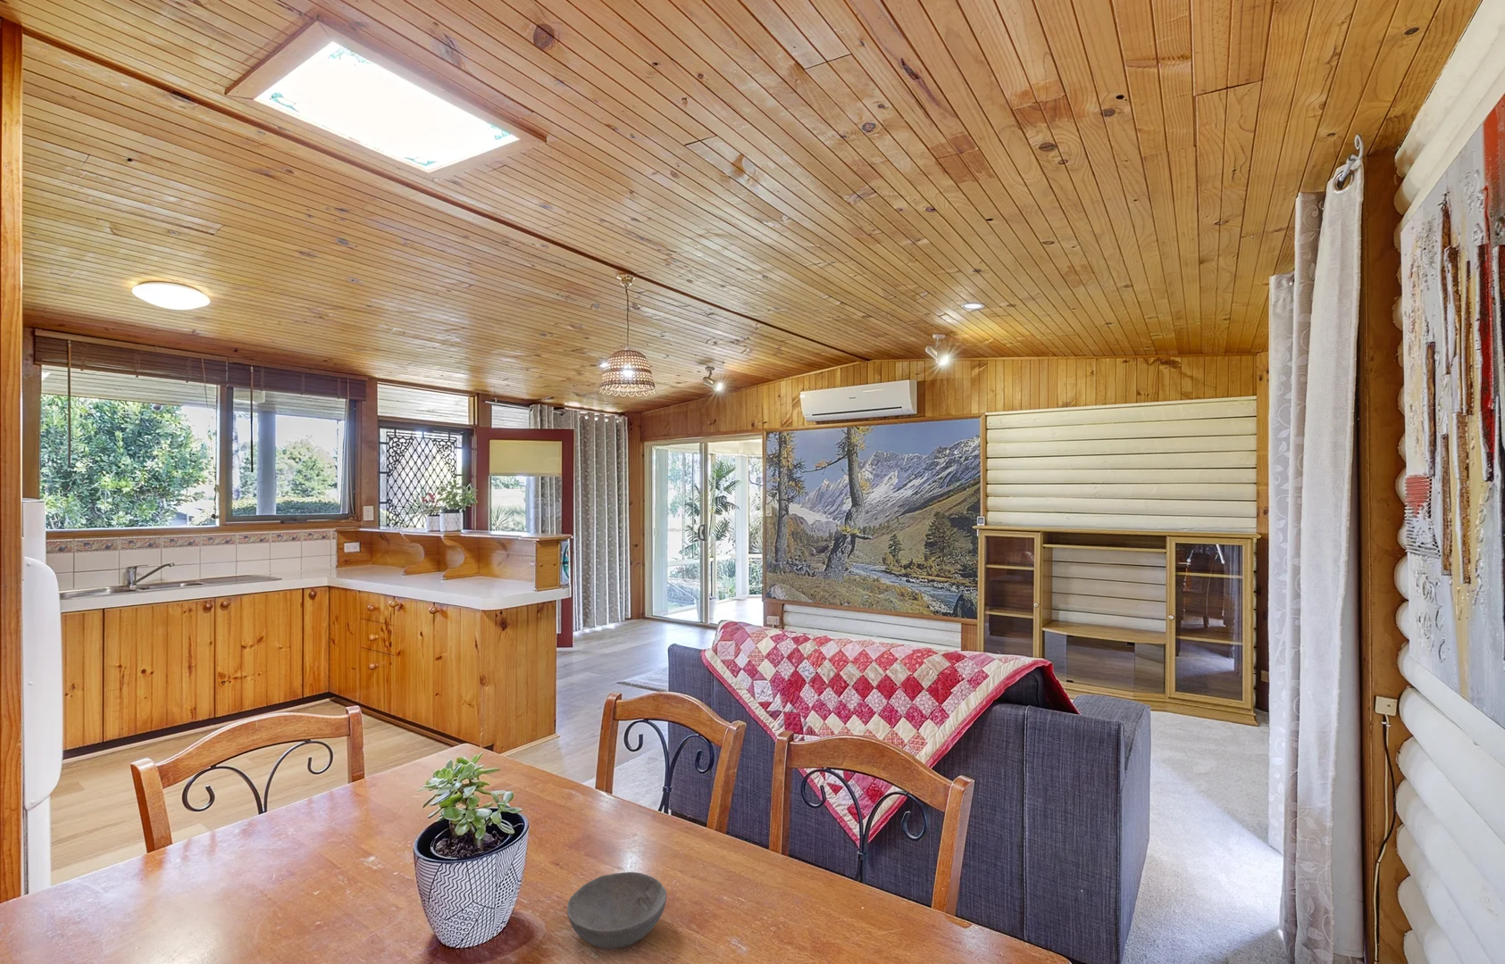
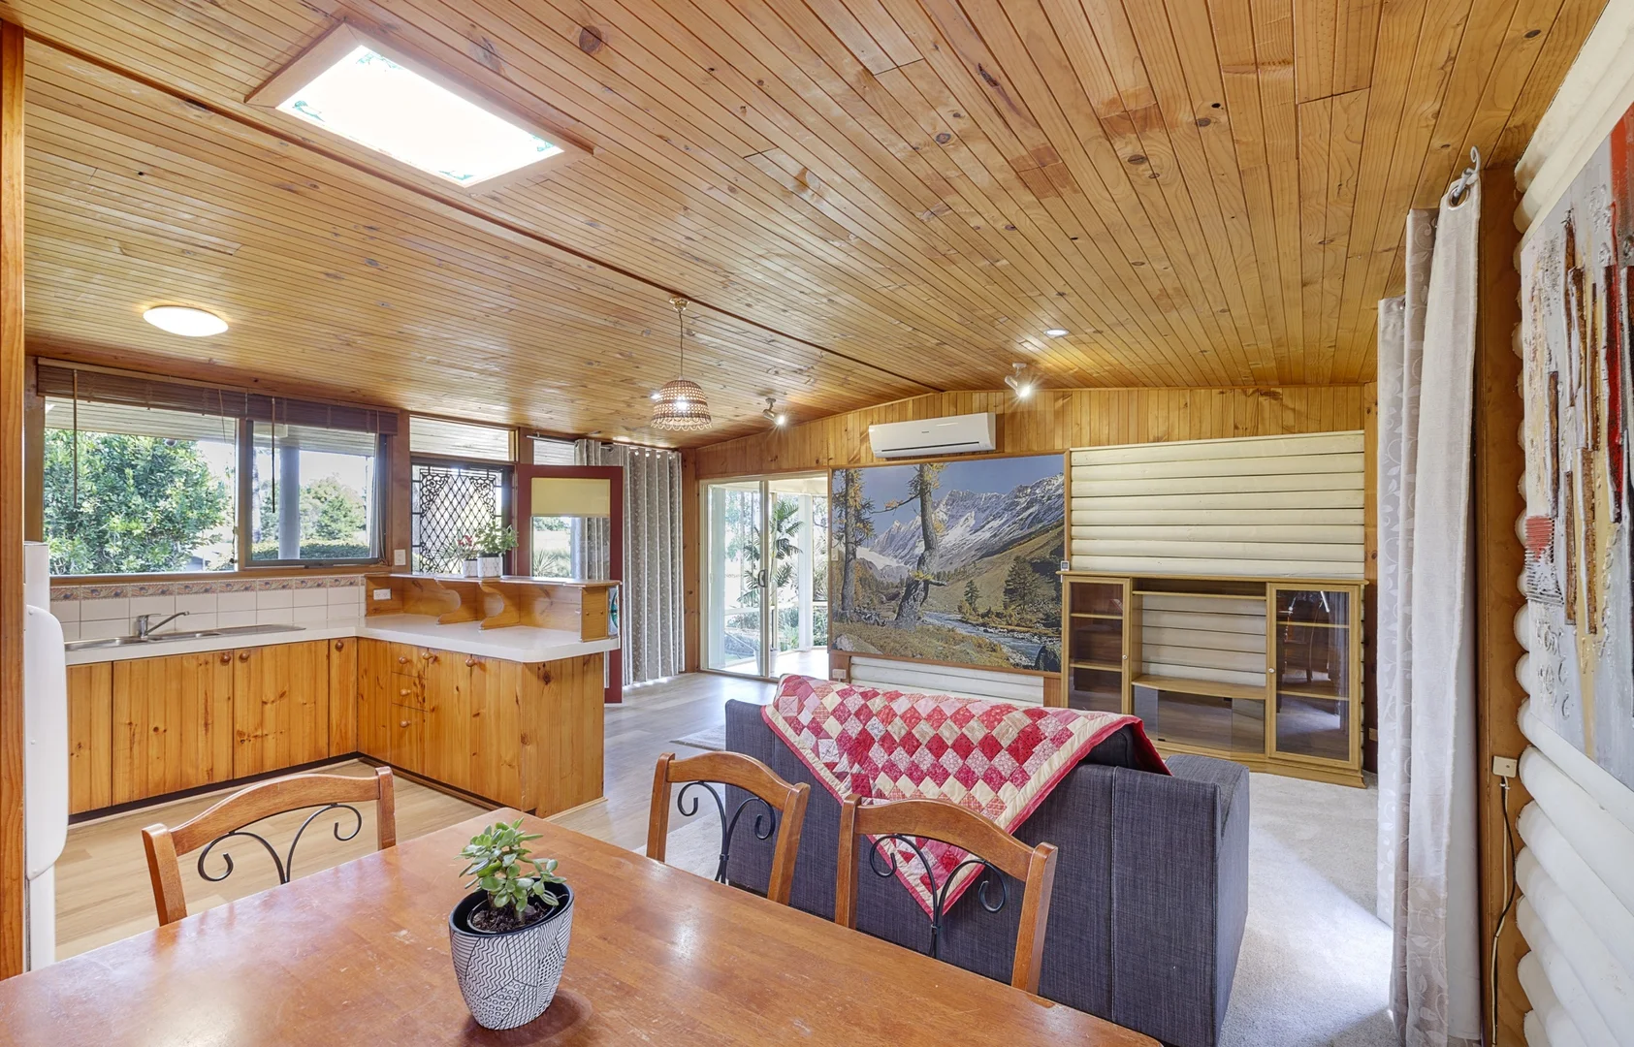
- bowl [566,871,667,950]
